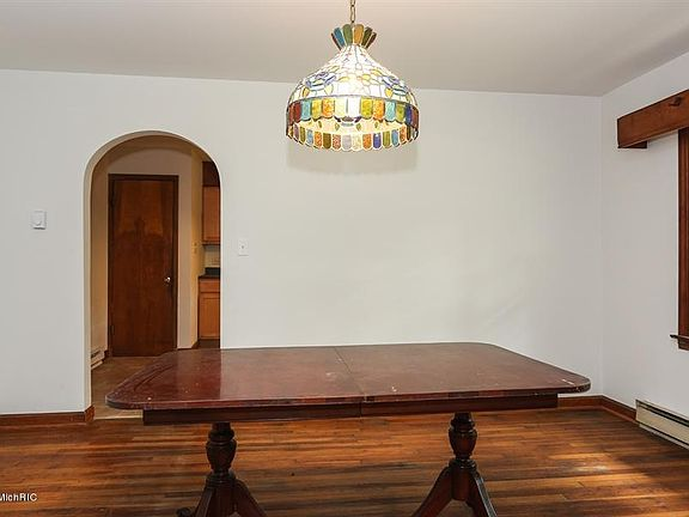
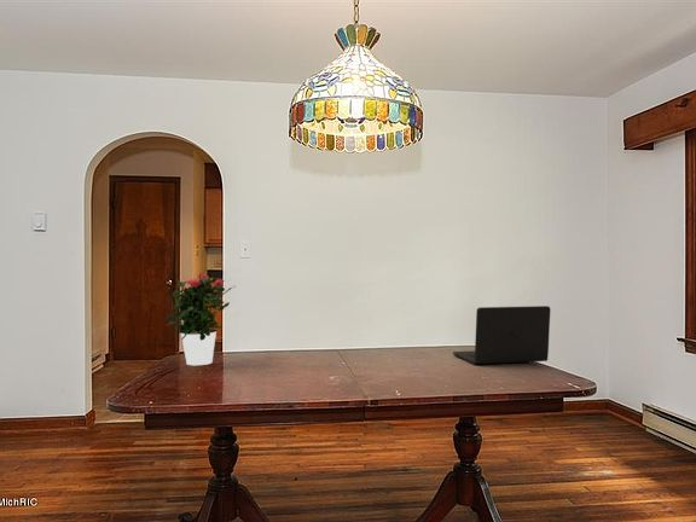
+ potted flower [163,272,236,366]
+ laptop [452,304,551,365]
